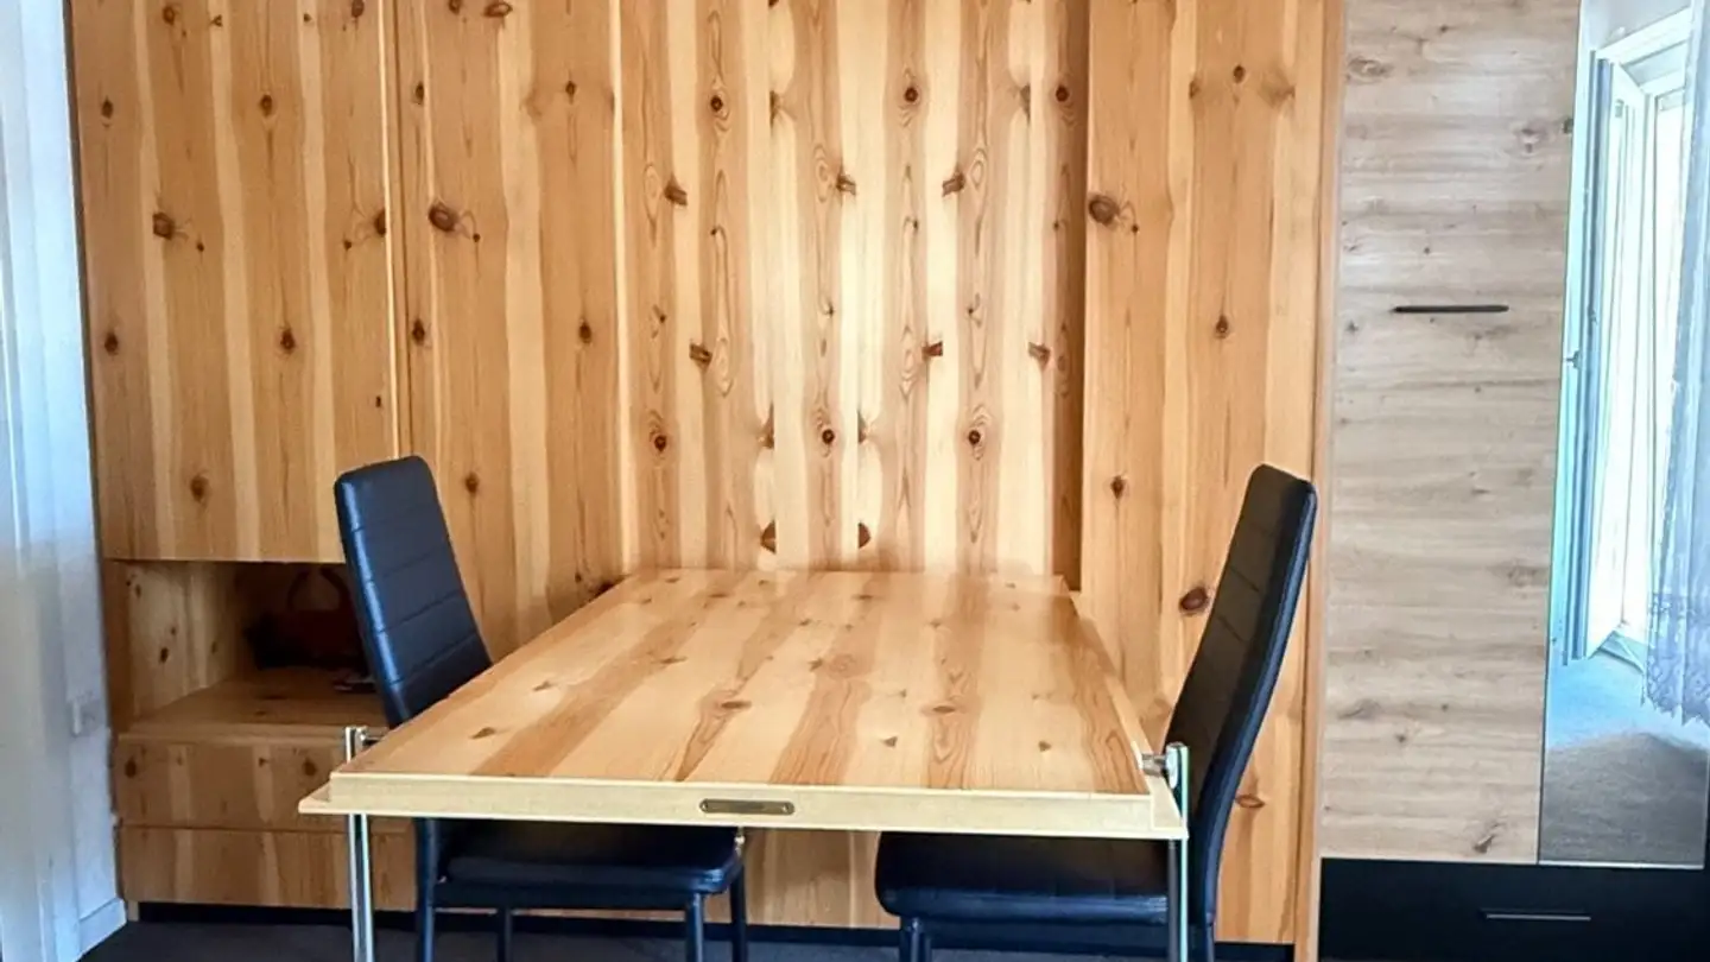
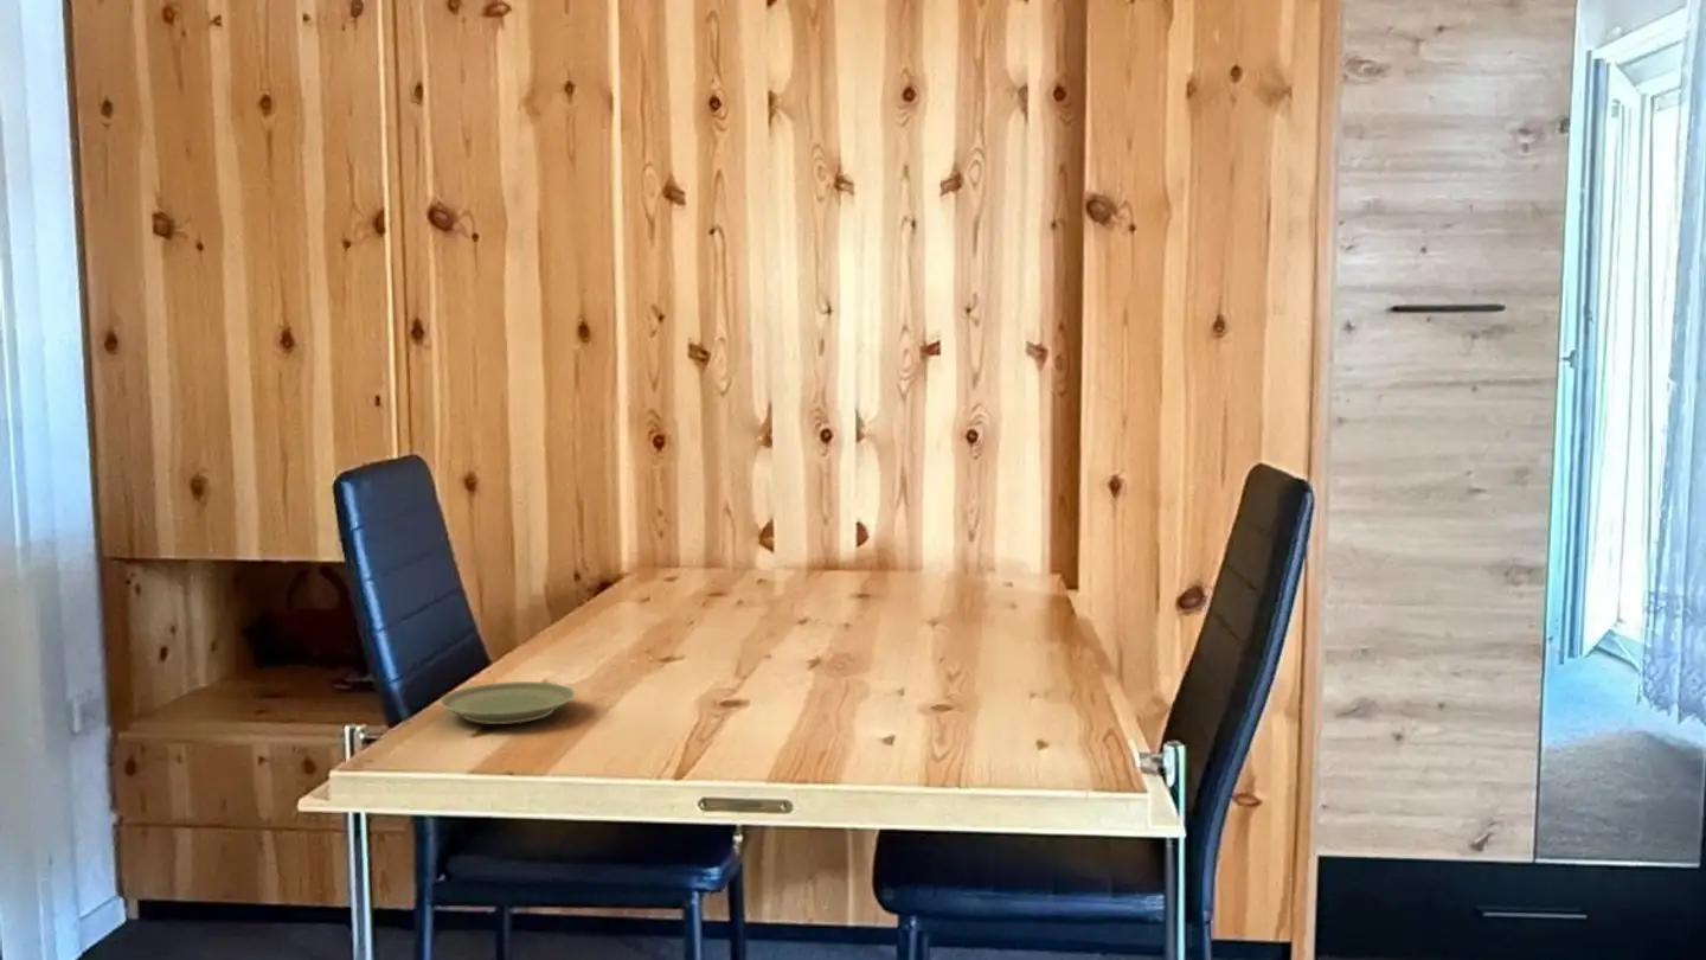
+ plate [438,680,577,725]
